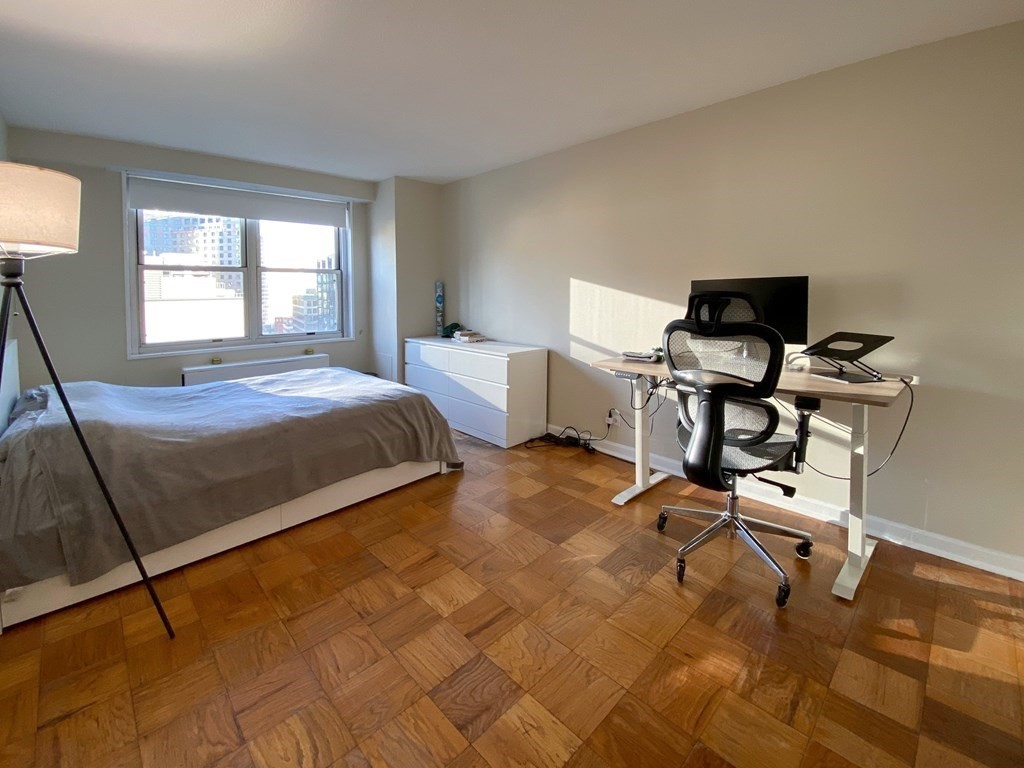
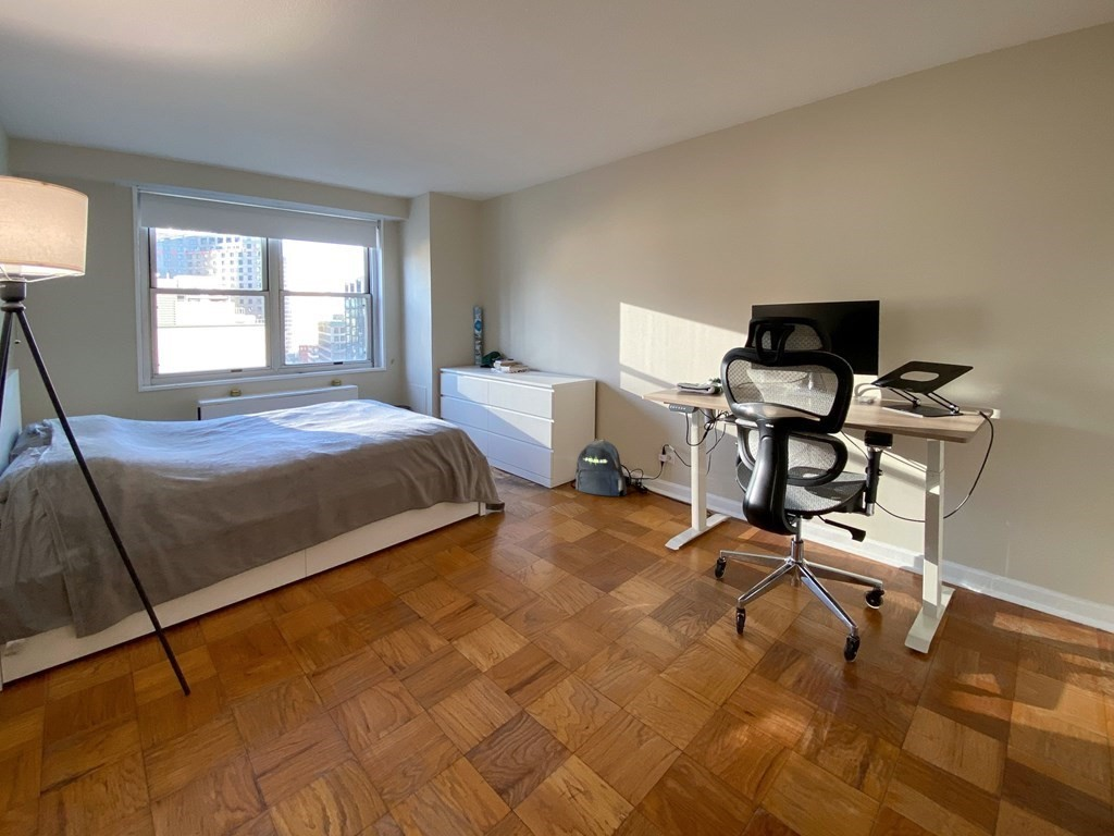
+ backpack [574,438,628,497]
